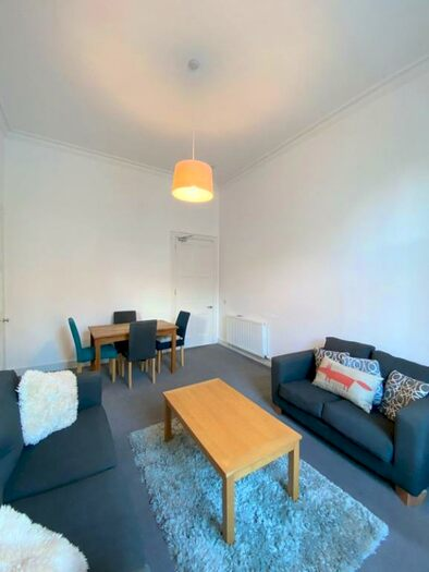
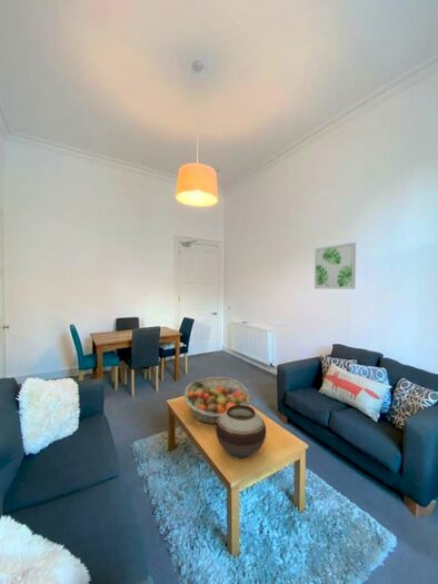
+ wall art [313,241,357,290]
+ vase [215,405,267,459]
+ fruit basket [183,376,251,425]
